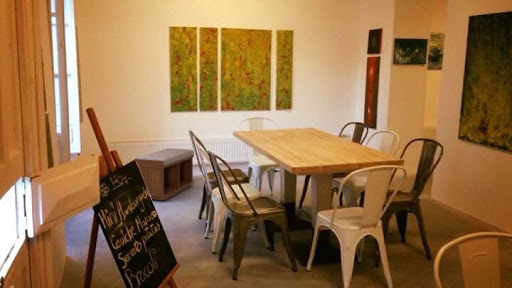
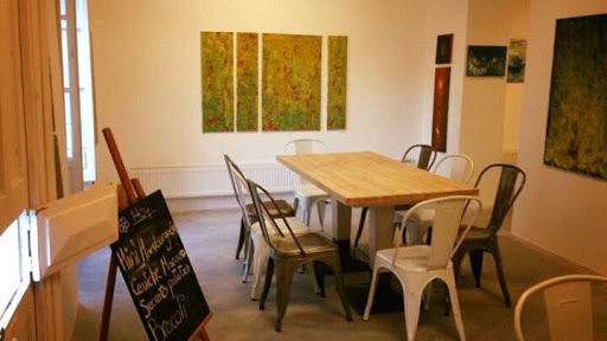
- bench [133,147,195,201]
